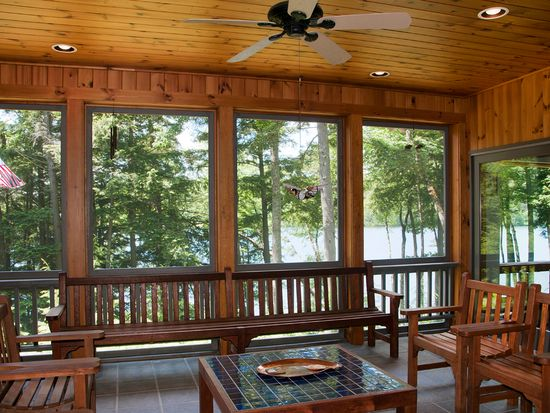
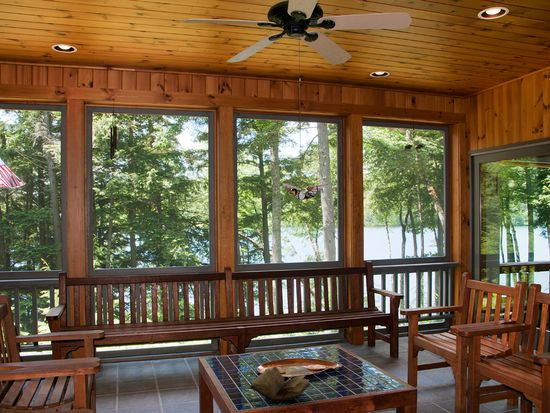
+ book [249,365,311,405]
